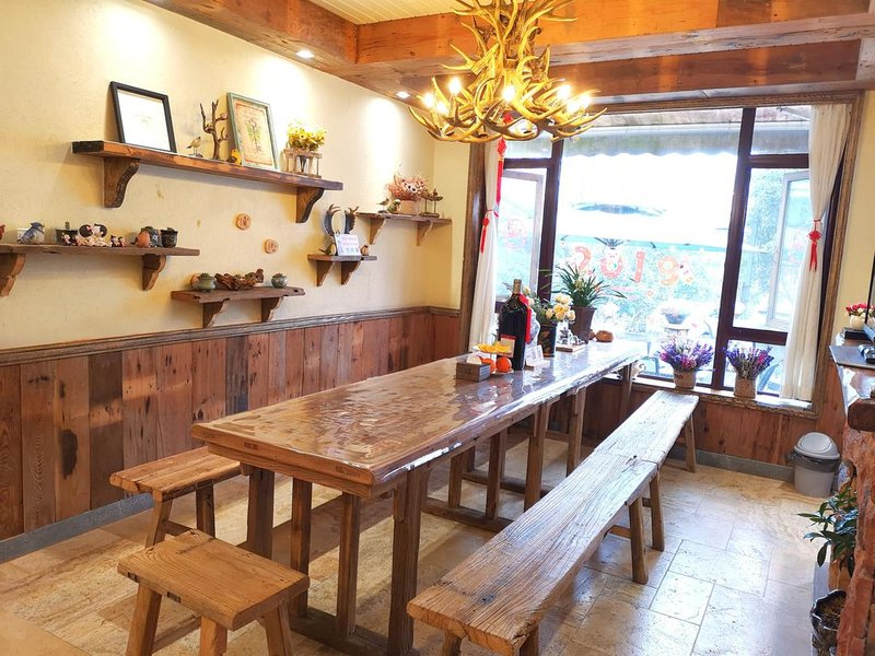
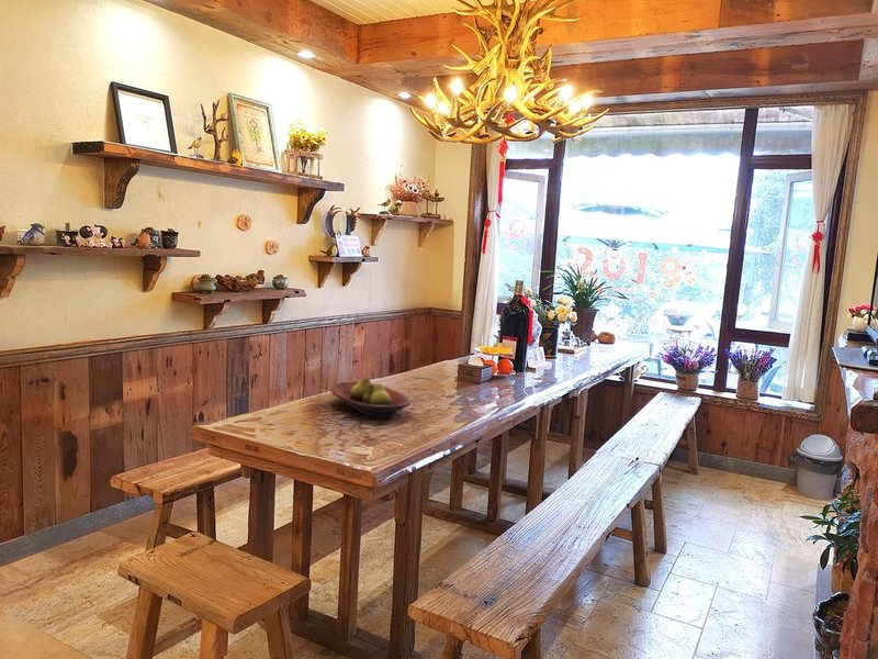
+ fruit bowl [329,376,413,420]
